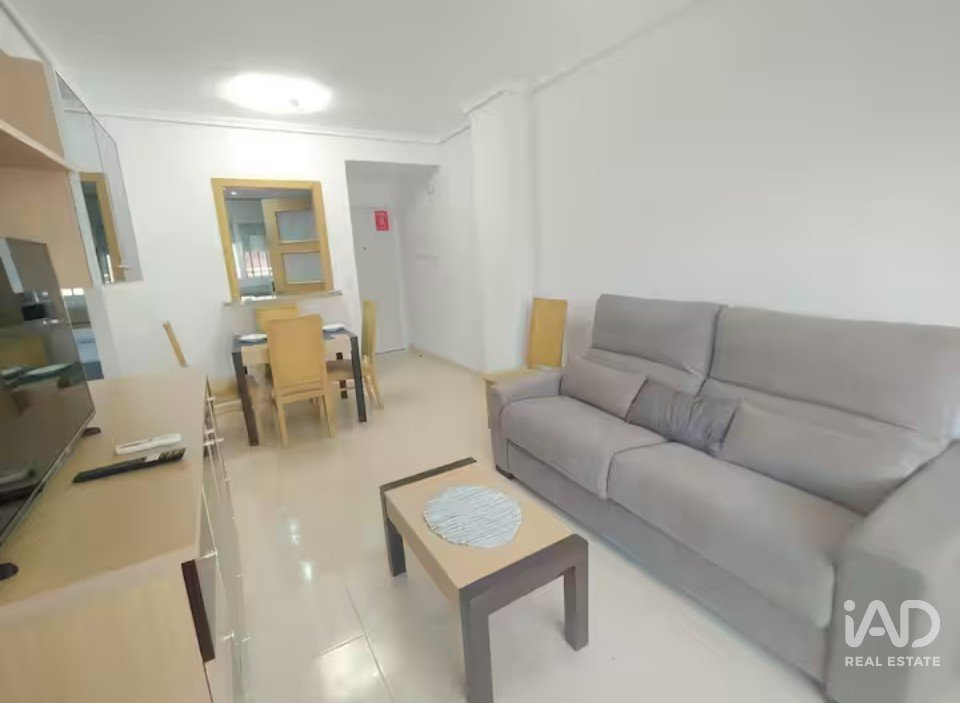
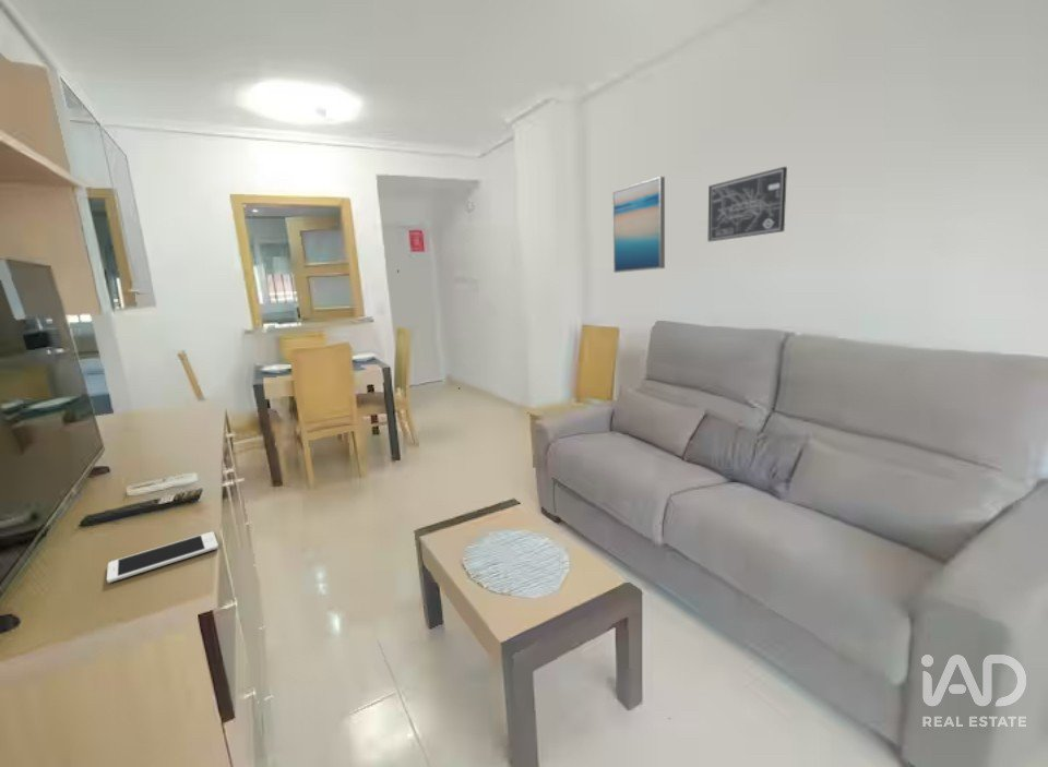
+ wall art [706,166,788,242]
+ cell phone [106,530,219,584]
+ wall art [611,176,666,274]
